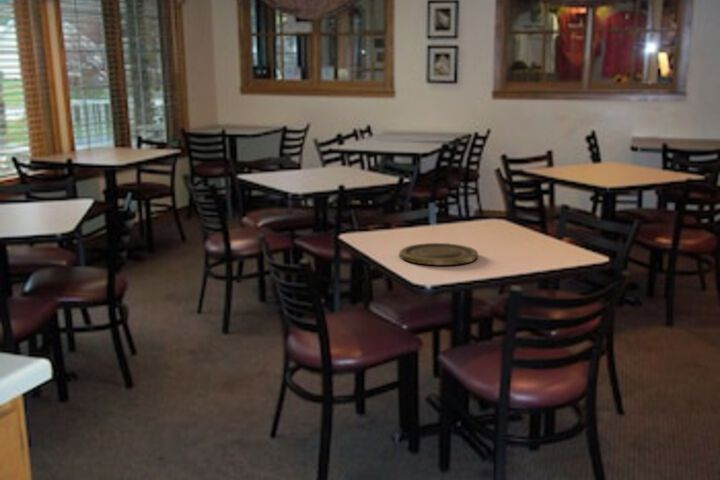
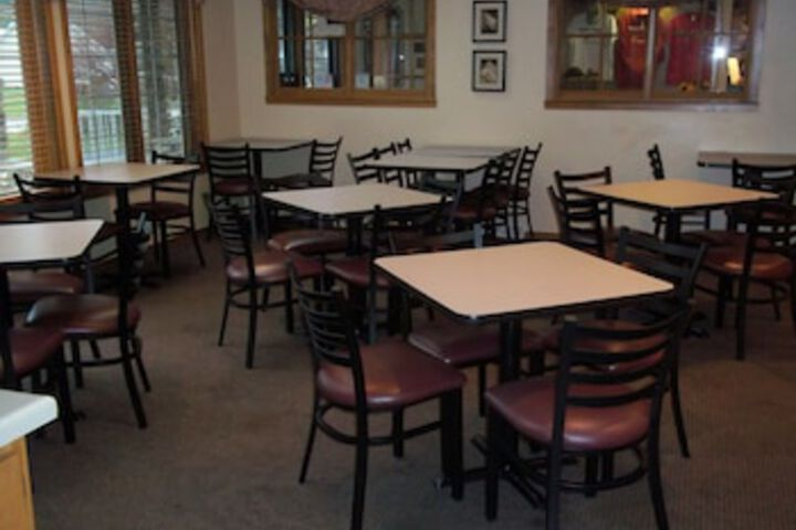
- plate [398,242,479,266]
